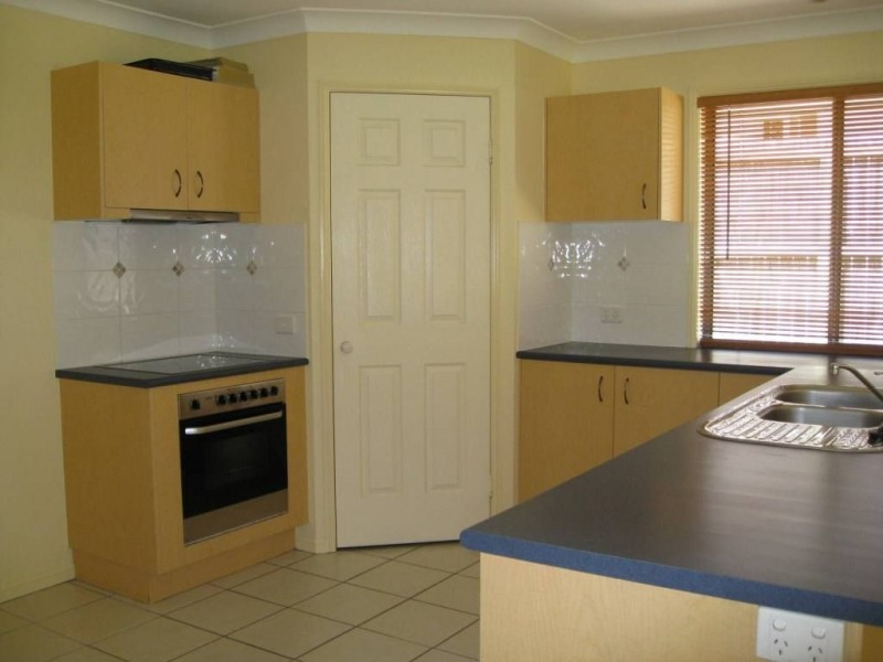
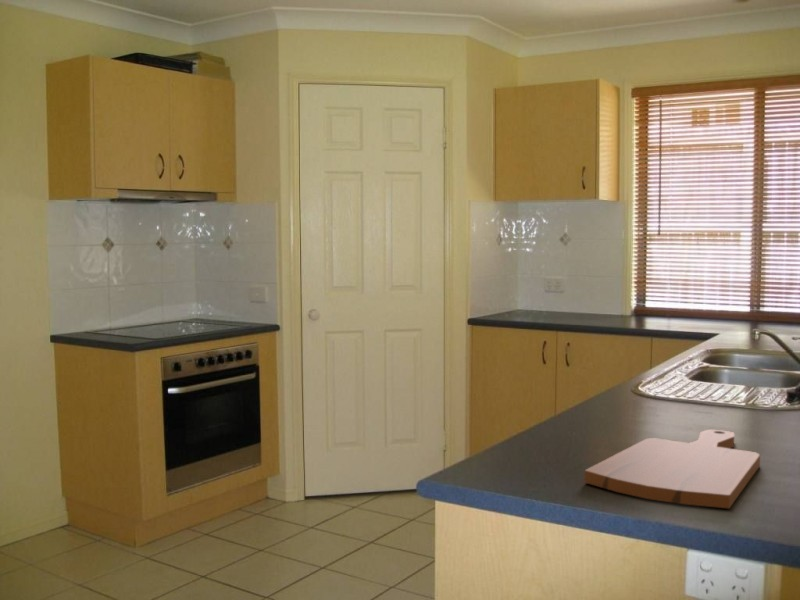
+ cutting board [584,428,761,510]
